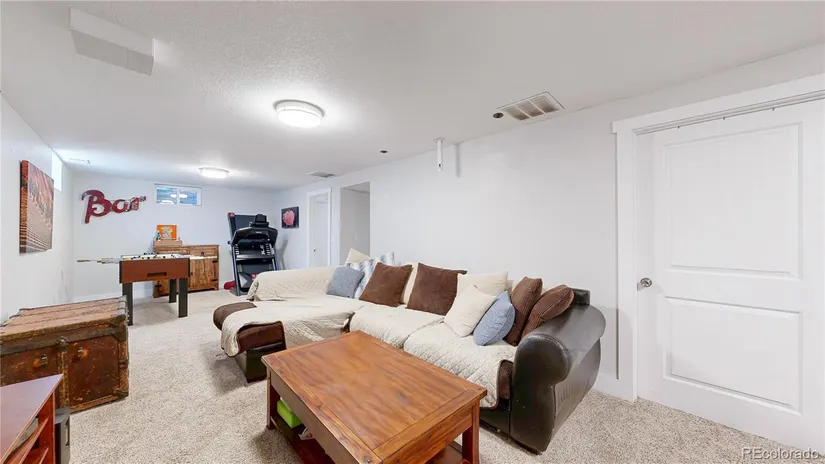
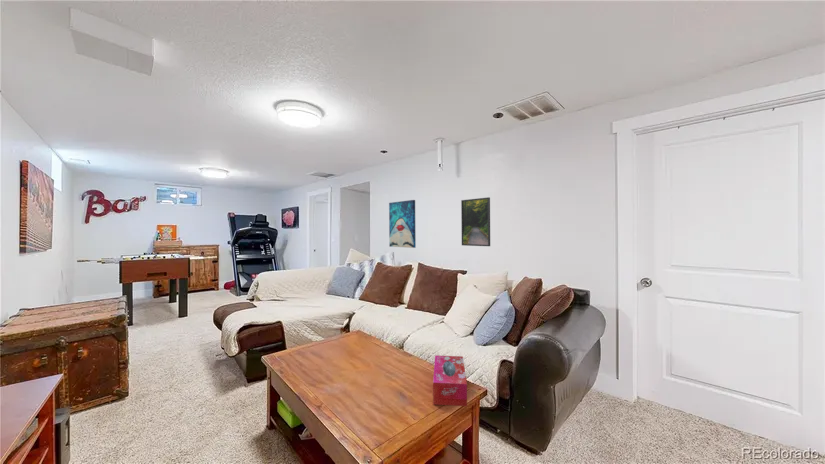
+ tissue box [432,354,468,407]
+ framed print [460,196,491,247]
+ wall art [388,199,417,249]
